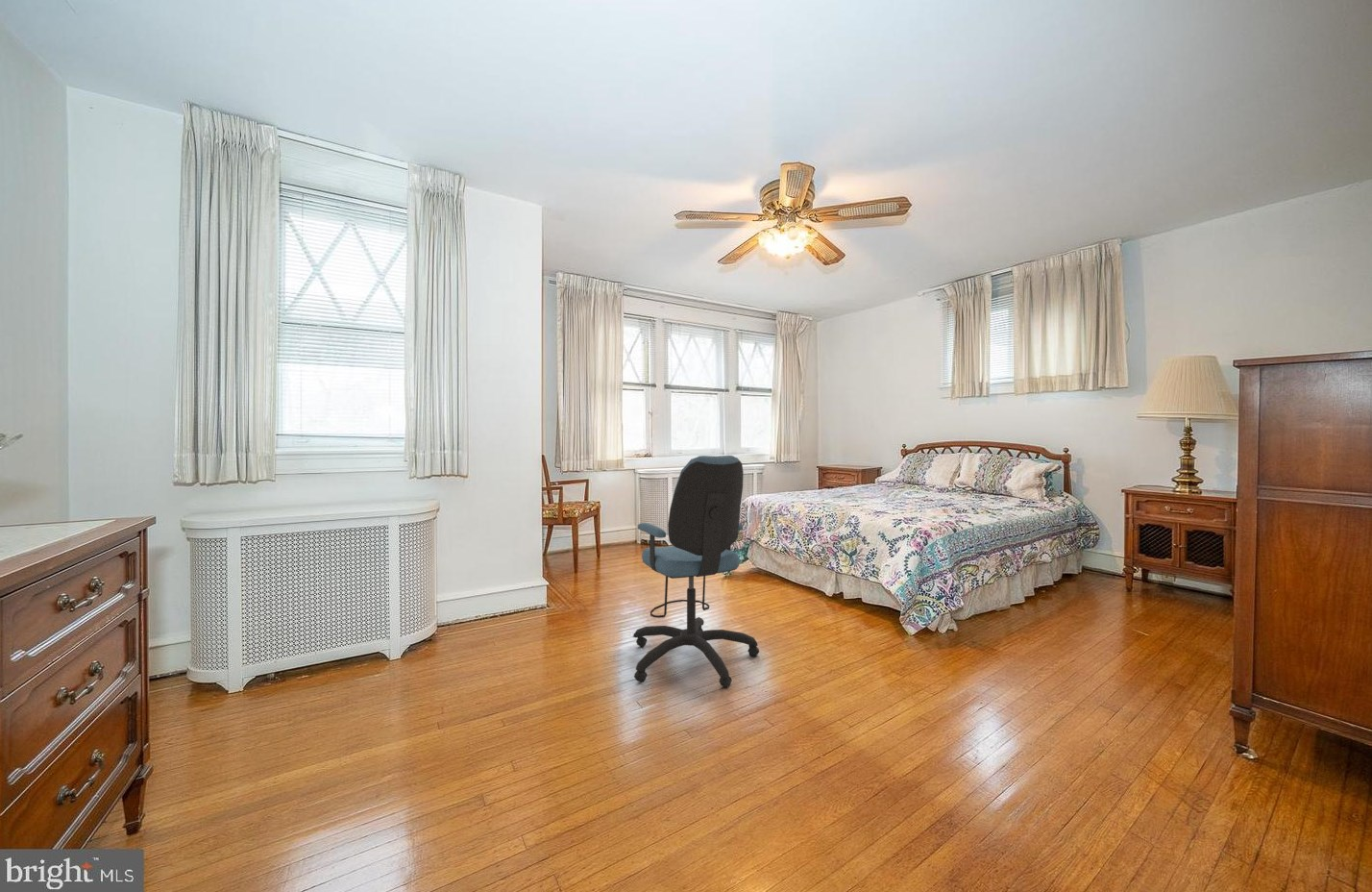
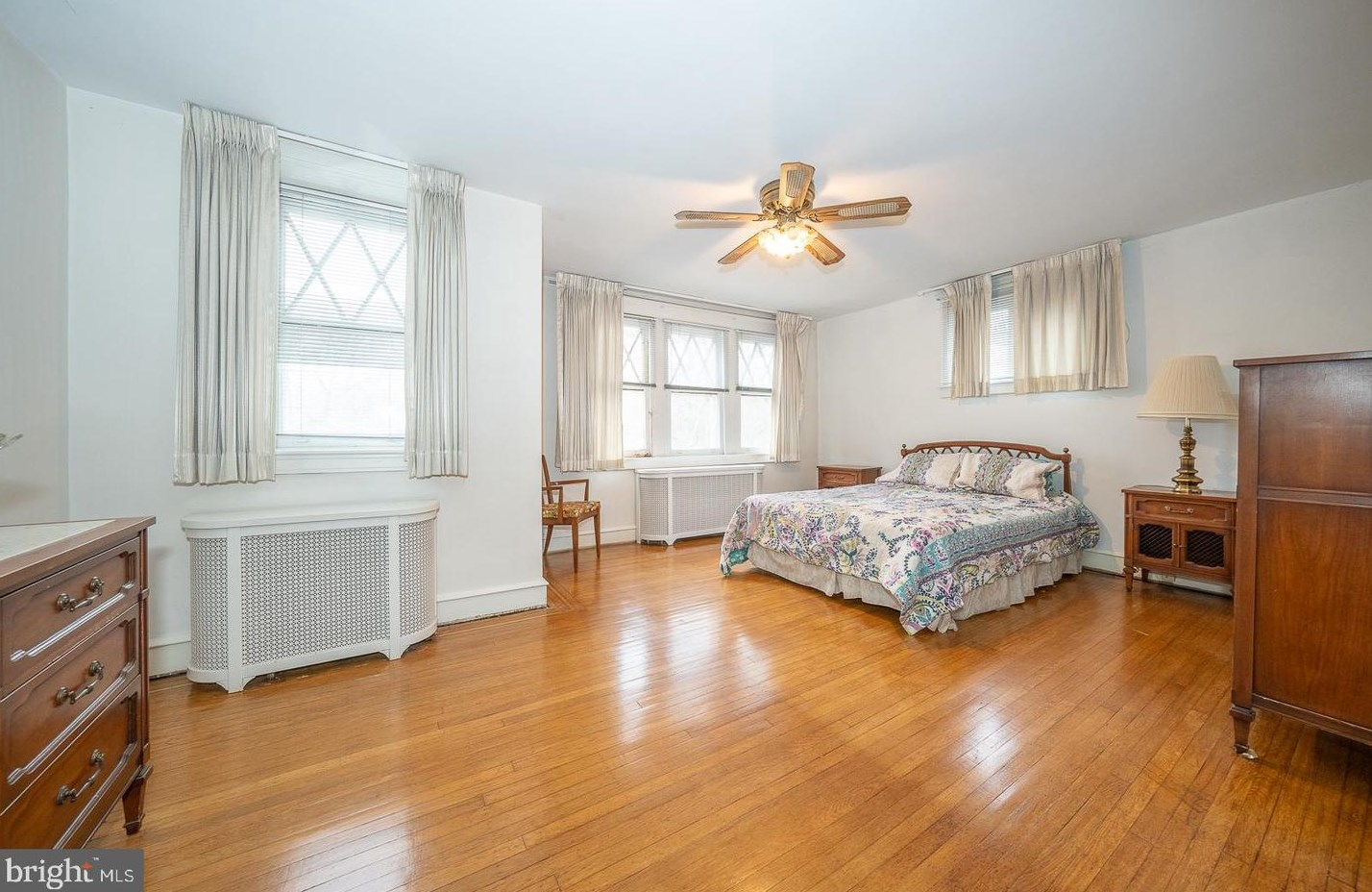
- office chair [632,455,760,689]
